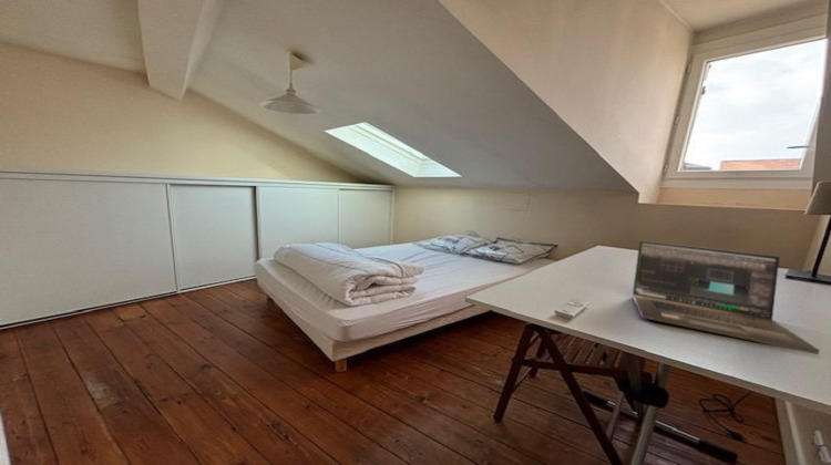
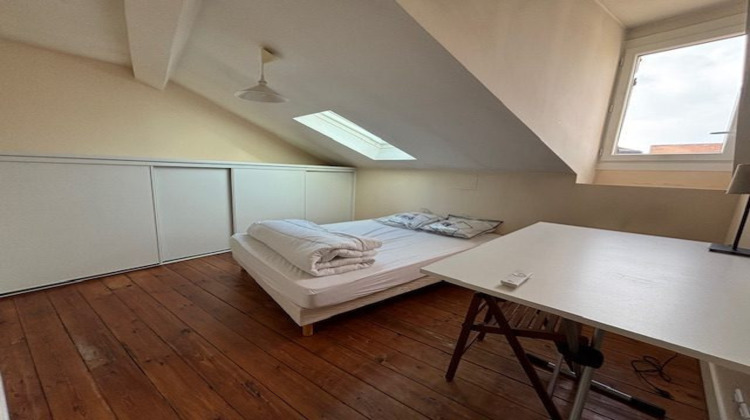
- laptop [632,239,821,355]
